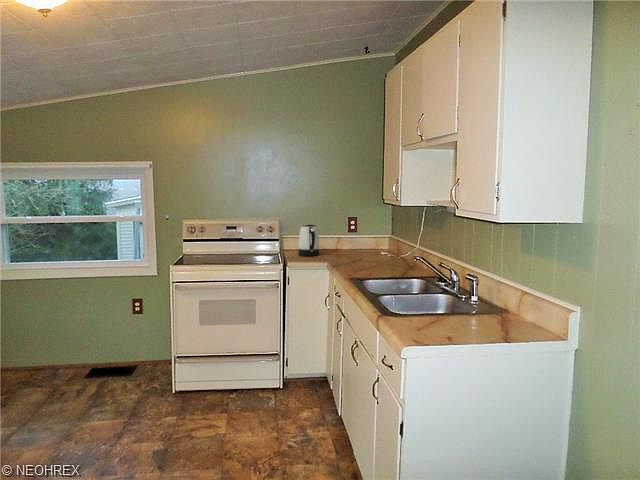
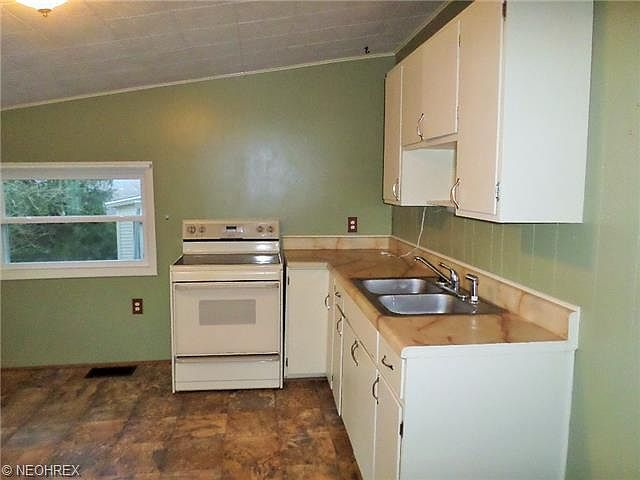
- kettle [297,223,320,257]
